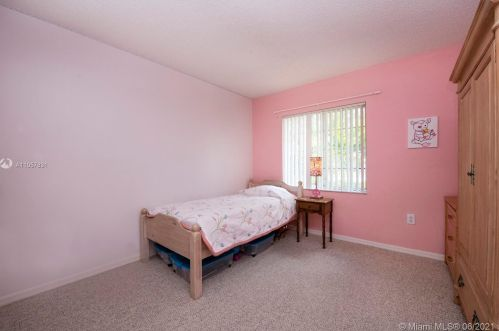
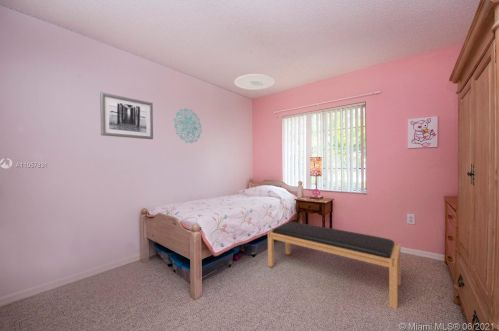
+ wall decoration [173,107,203,144]
+ ceiling light [234,73,276,91]
+ bench [267,221,402,310]
+ wall art [99,91,154,140]
